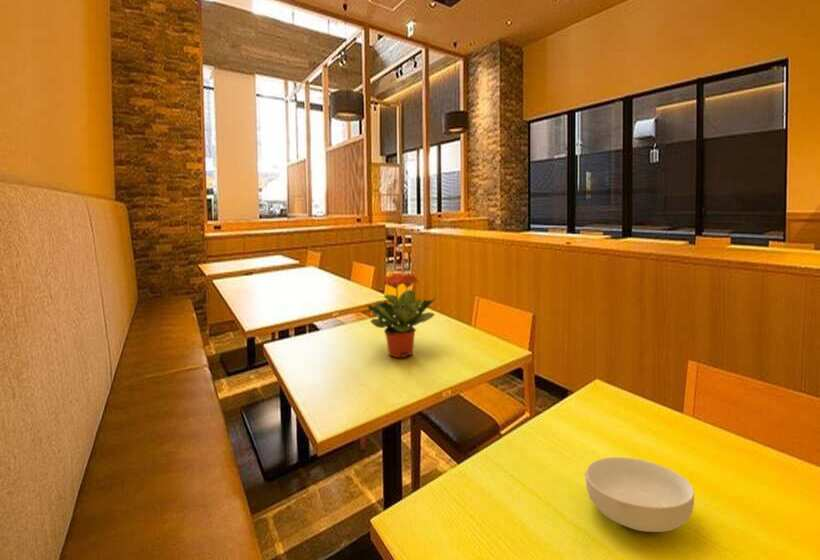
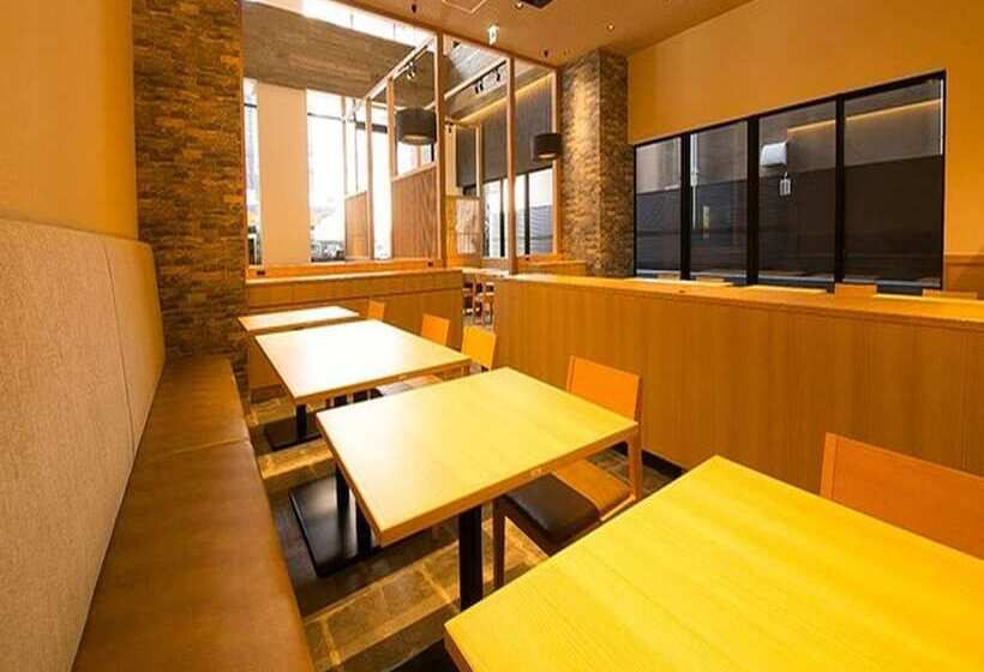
- cereal bowl [585,456,695,533]
- potted plant [363,272,437,358]
